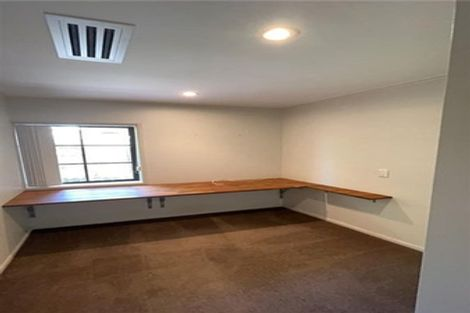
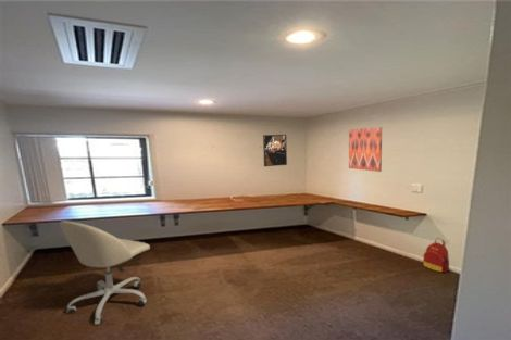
+ office chair [59,219,151,326]
+ wall art [348,126,383,173]
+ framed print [262,134,288,167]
+ backpack [422,237,450,274]
